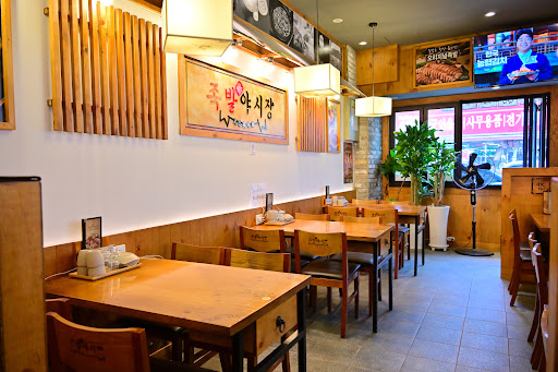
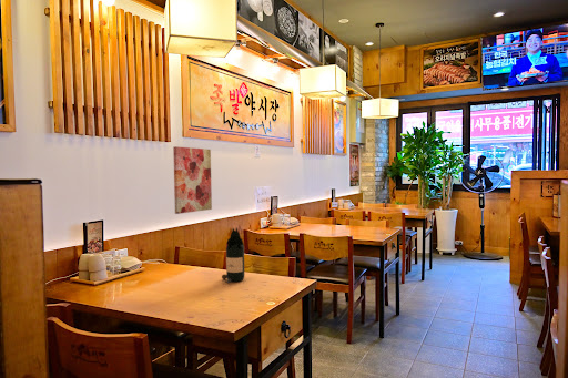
+ wall art [172,145,213,215]
+ bottle [221,226,245,284]
